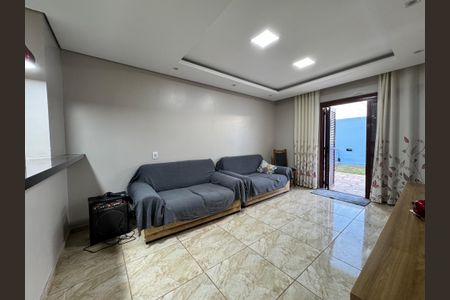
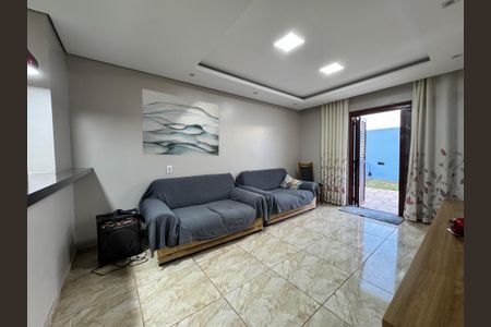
+ wall art [141,88,220,157]
